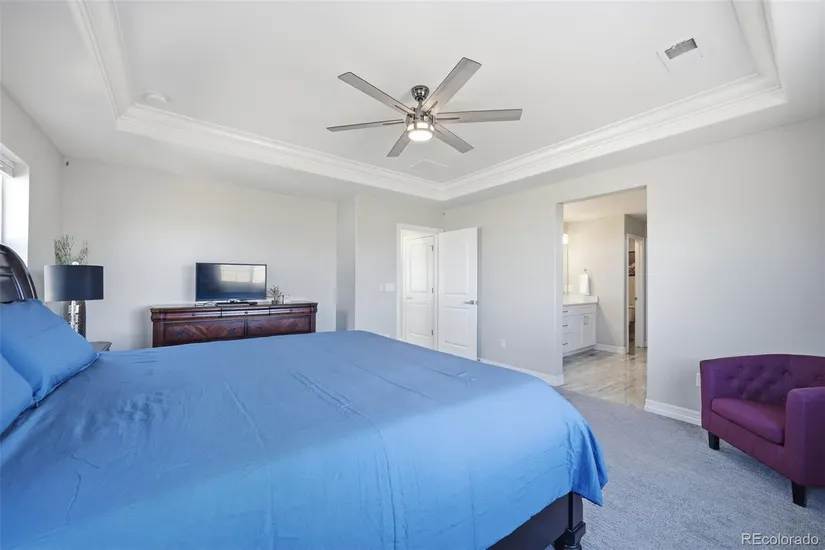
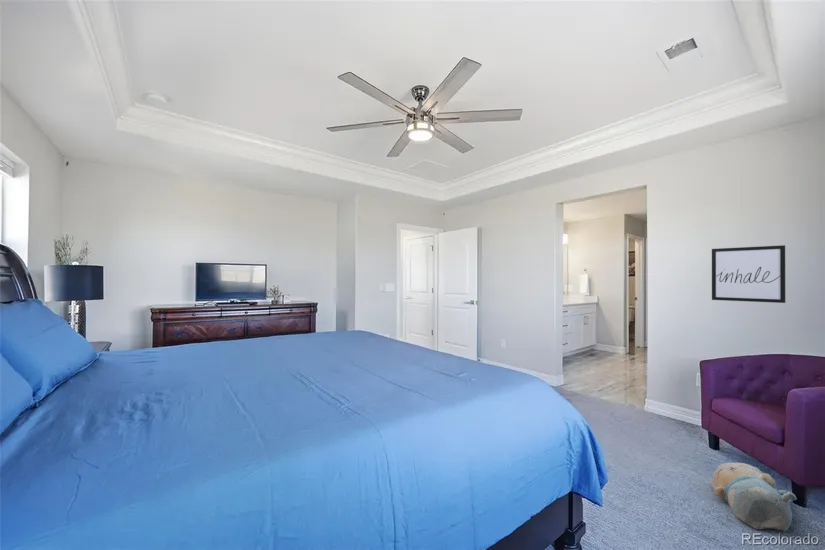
+ plush toy [709,462,798,533]
+ wall art [711,244,787,304]
